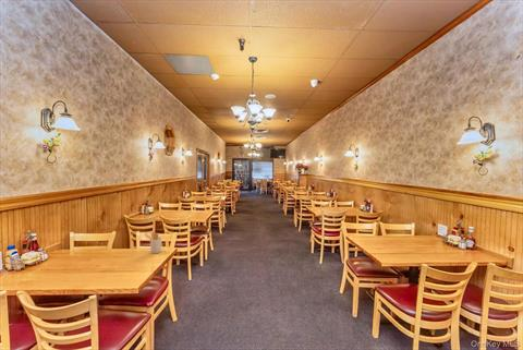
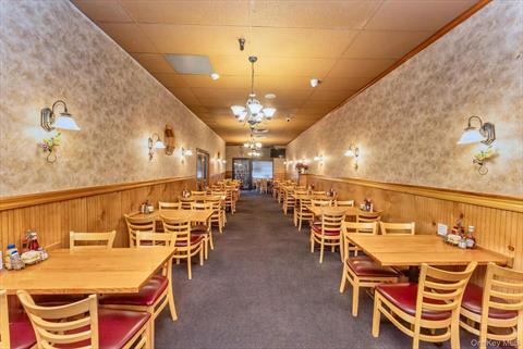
- utensil holder [143,232,163,254]
